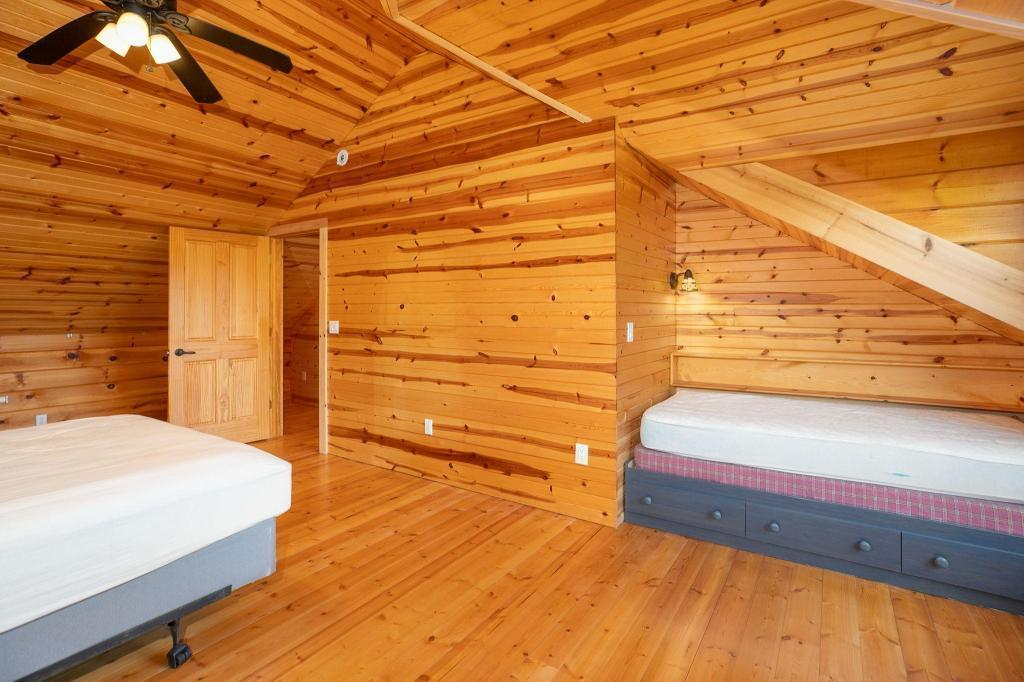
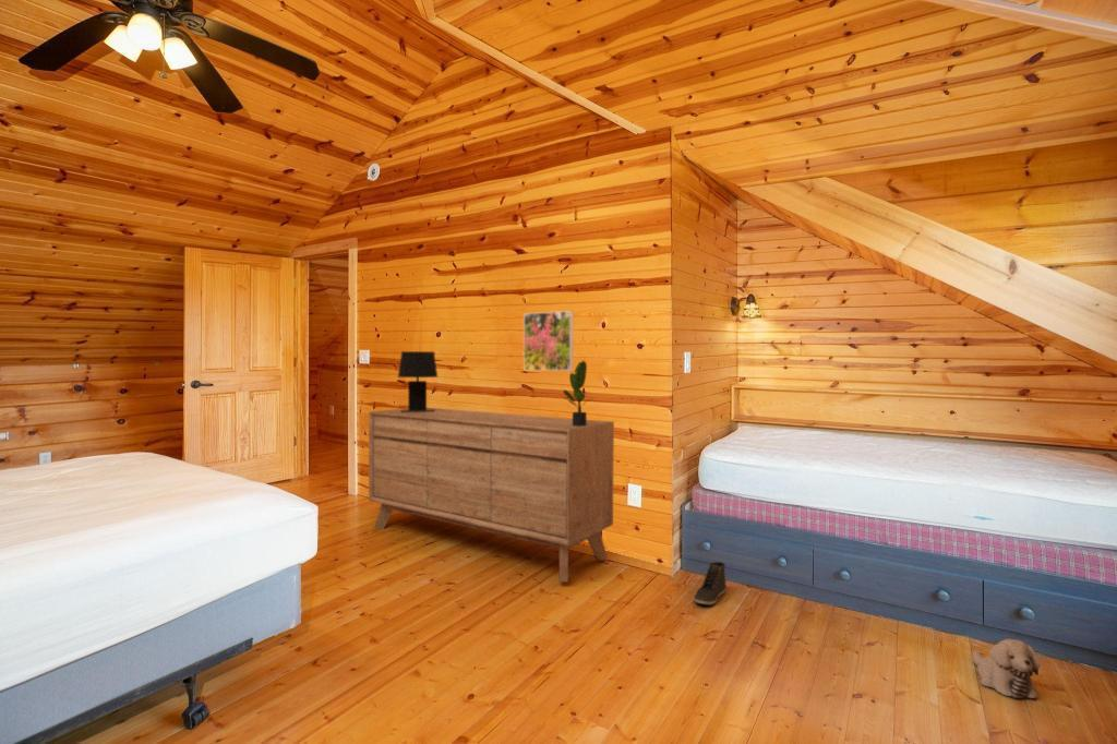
+ sideboard [368,407,615,583]
+ table lamp [397,350,439,412]
+ plush toy [972,638,1042,699]
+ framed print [523,310,575,372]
+ potted plant [561,360,591,427]
+ sneaker [693,561,728,605]
